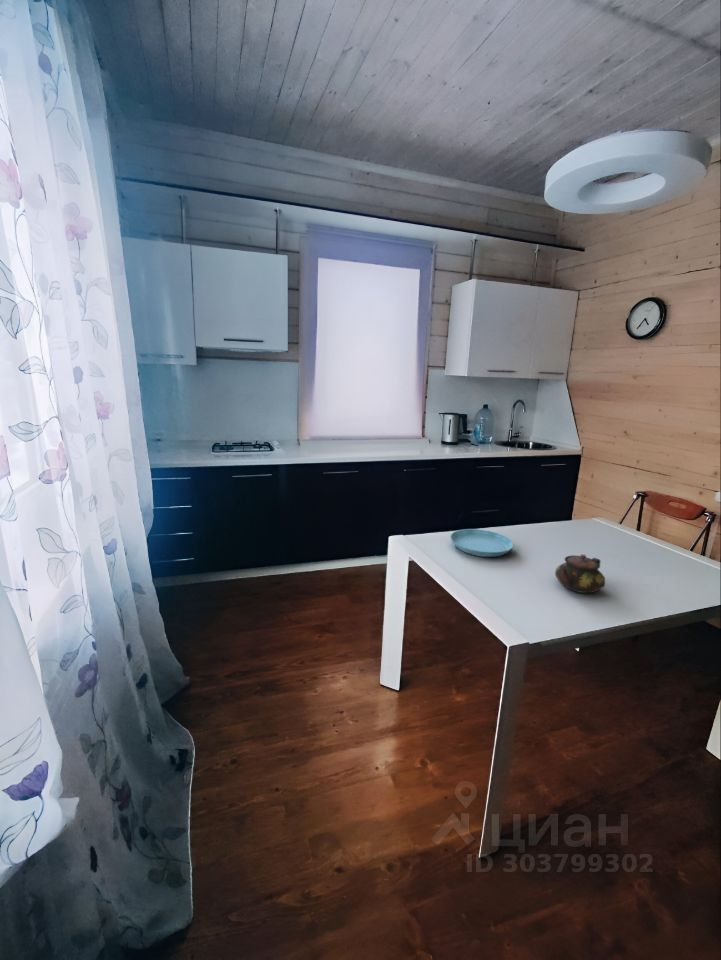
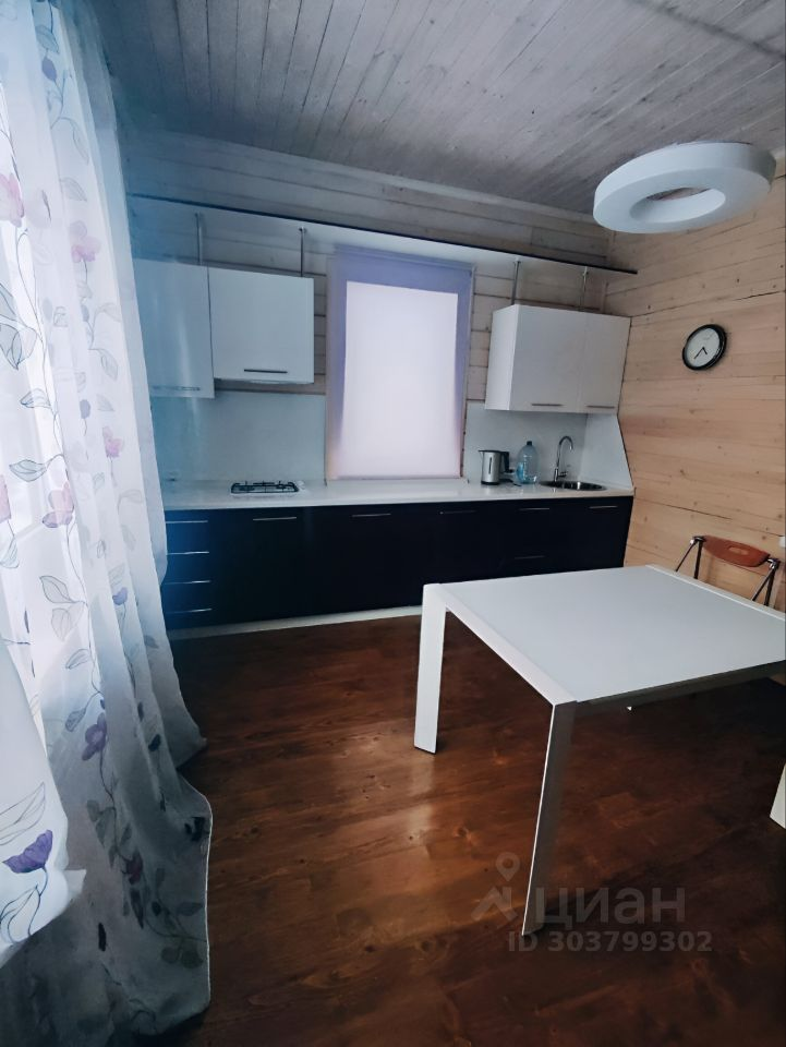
- teapot [554,553,606,594]
- saucer [450,528,514,558]
